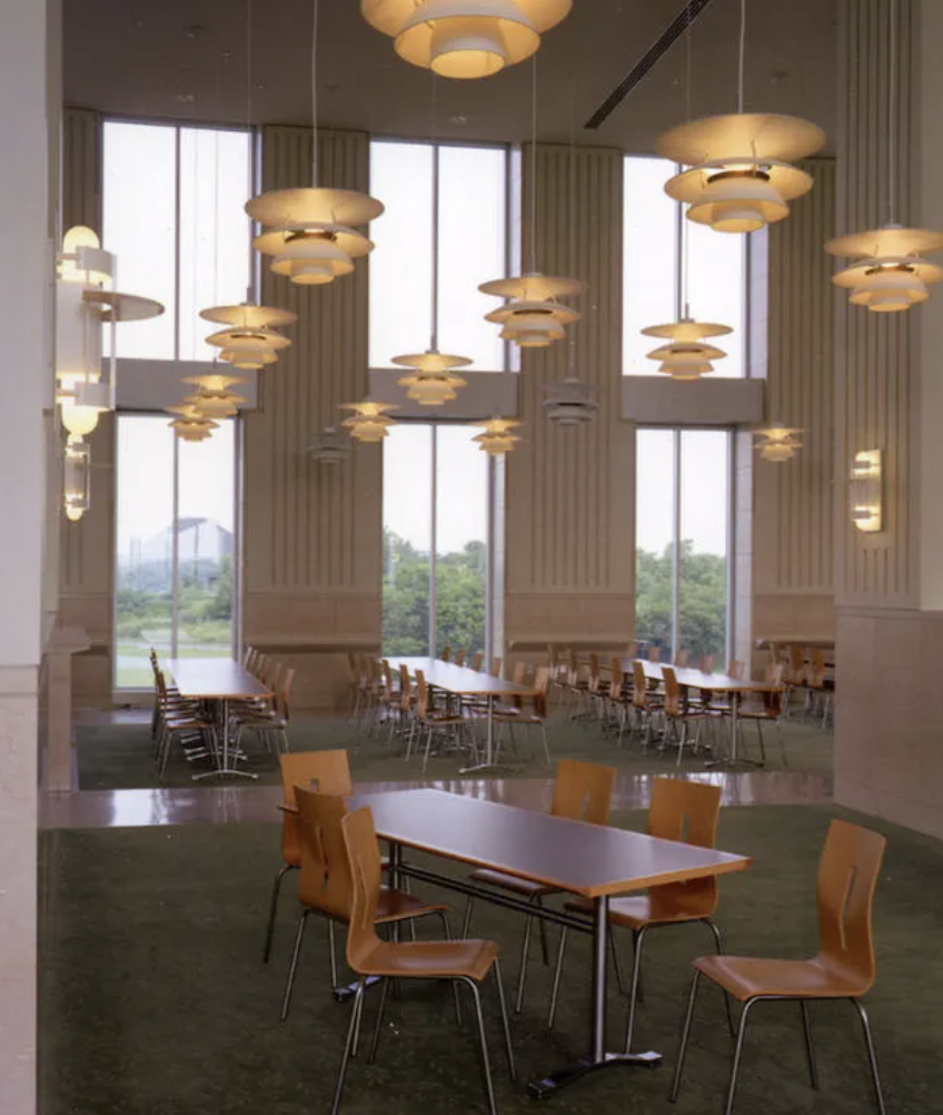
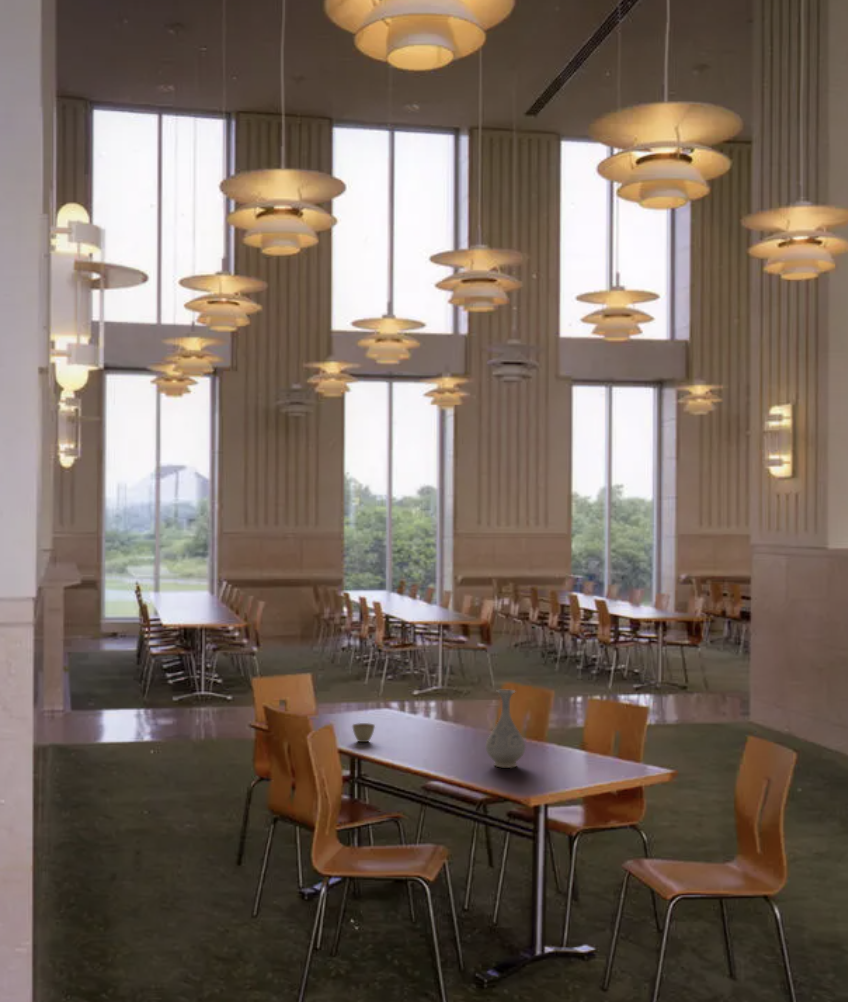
+ flower pot [351,722,376,743]
+ vase [485,689,526,769]
